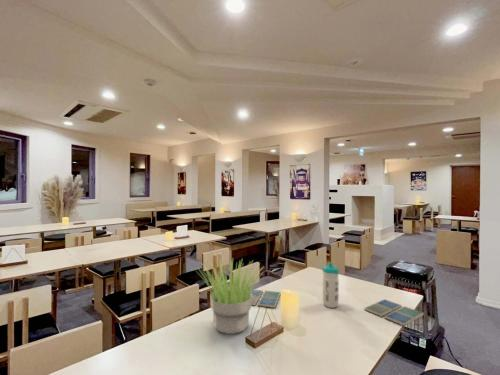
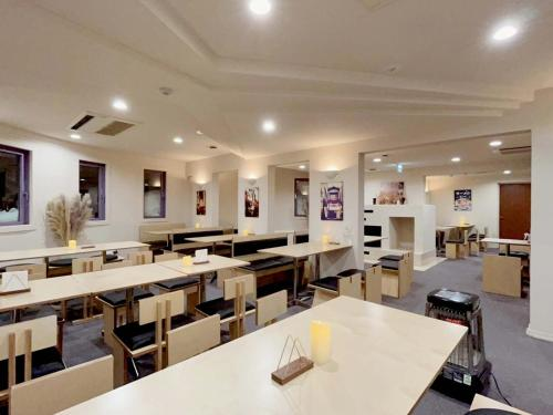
- drink coaster [363,298,425,327]
- drink coaster [251,288,281,309]
- potted plant [196,258,266,335]
- water bottle [321,261,340,309]
